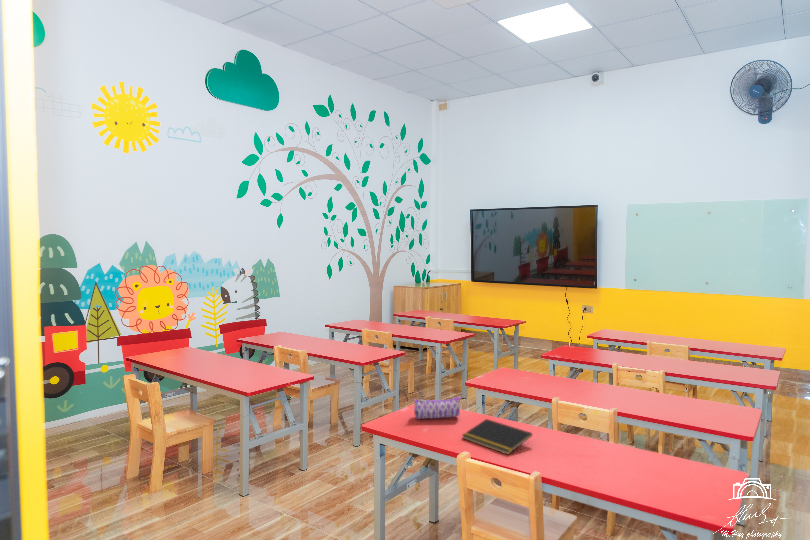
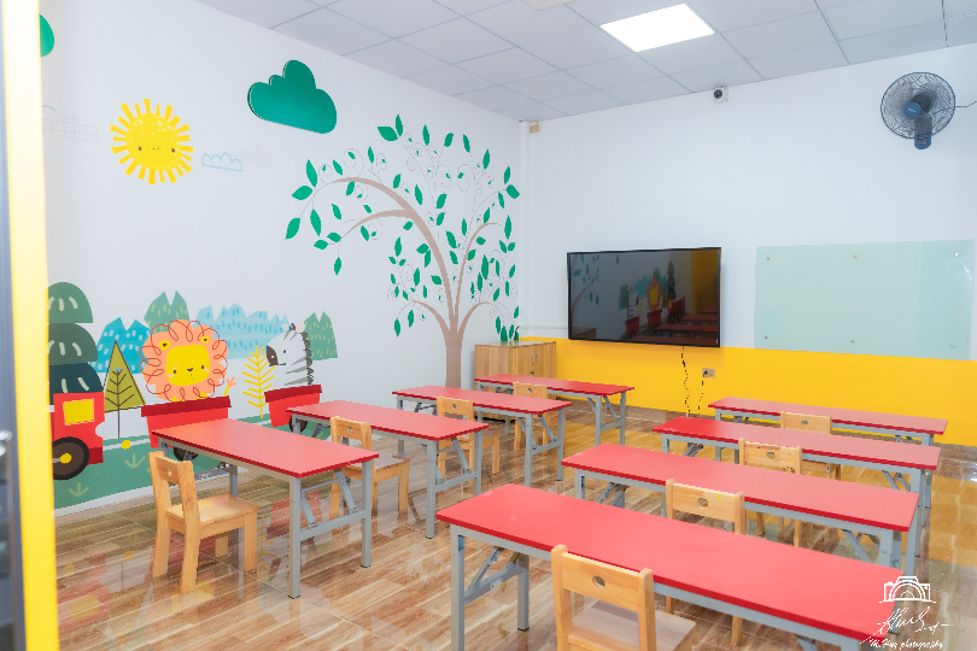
- notepad [461,418,533,456]
- pencil case [413,395,462,420]
